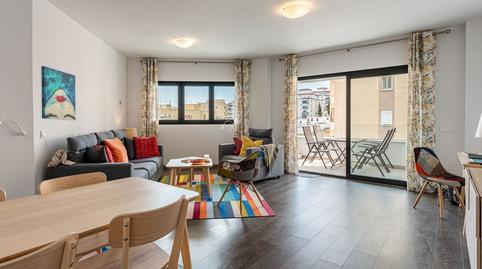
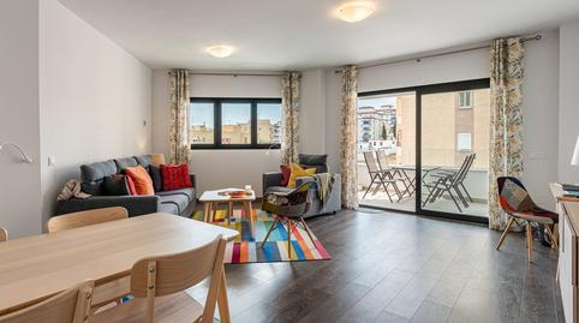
- wall art [40,65,77,121]
